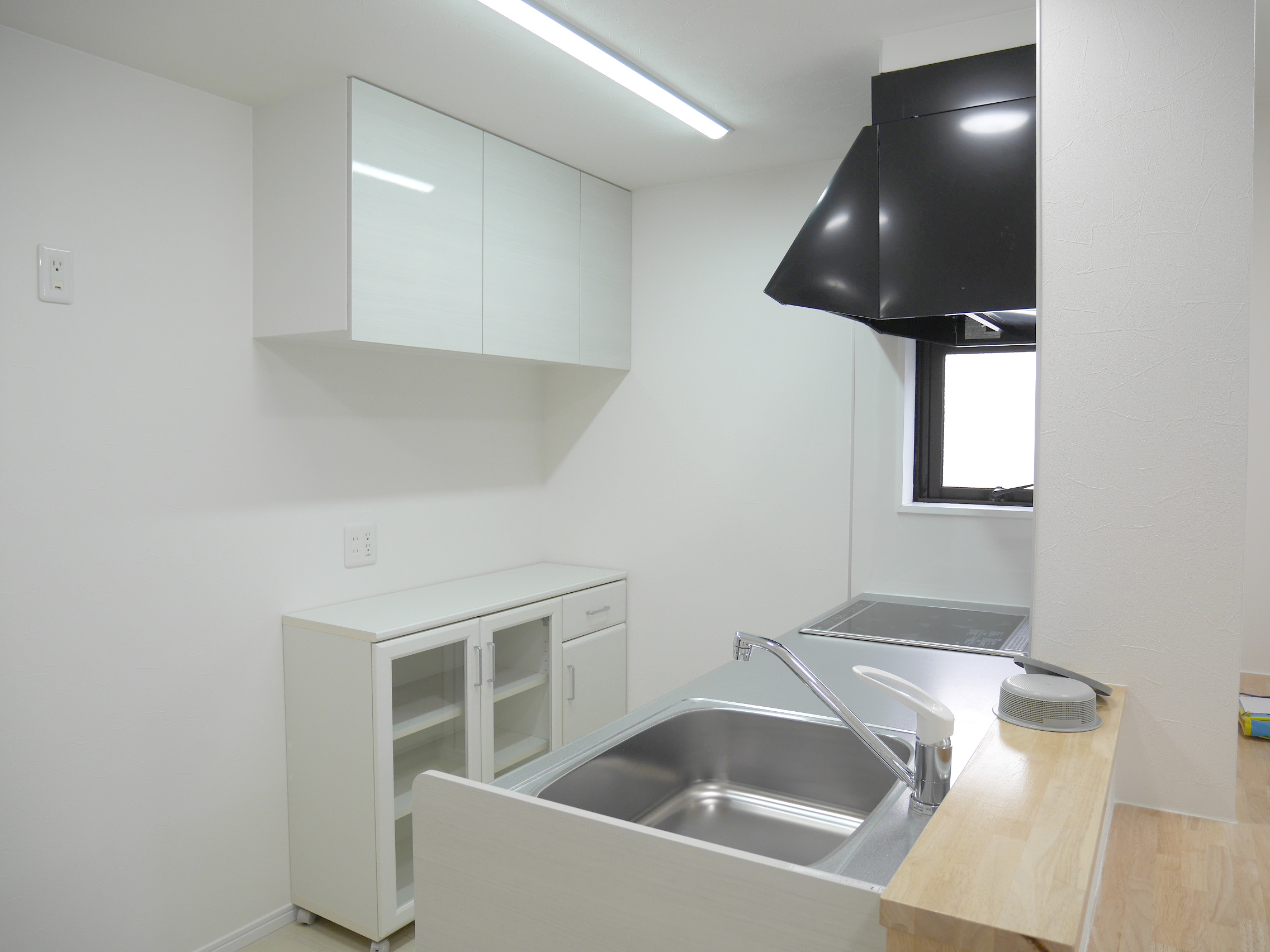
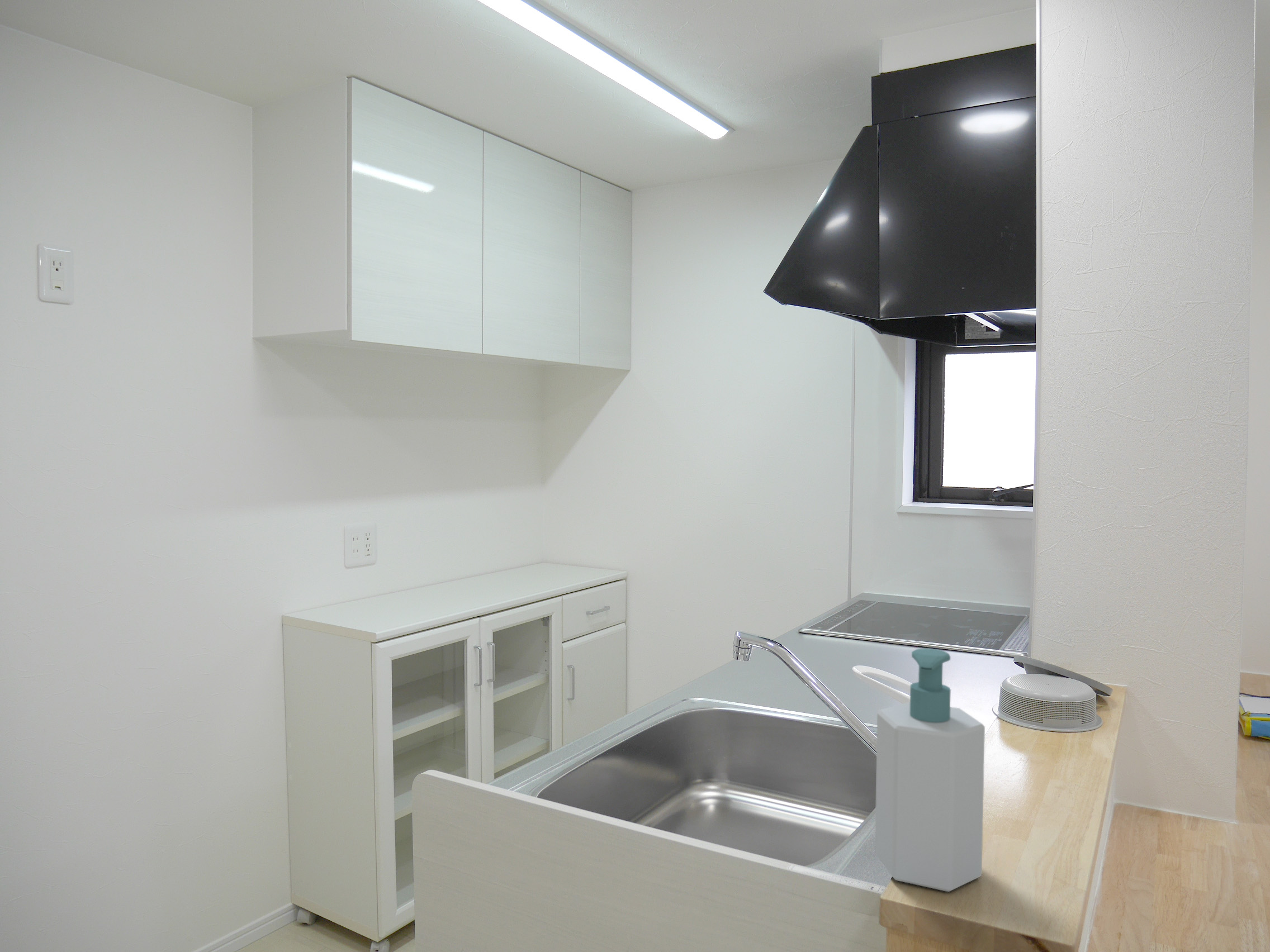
+ soap bottle [874,648,985,892]
